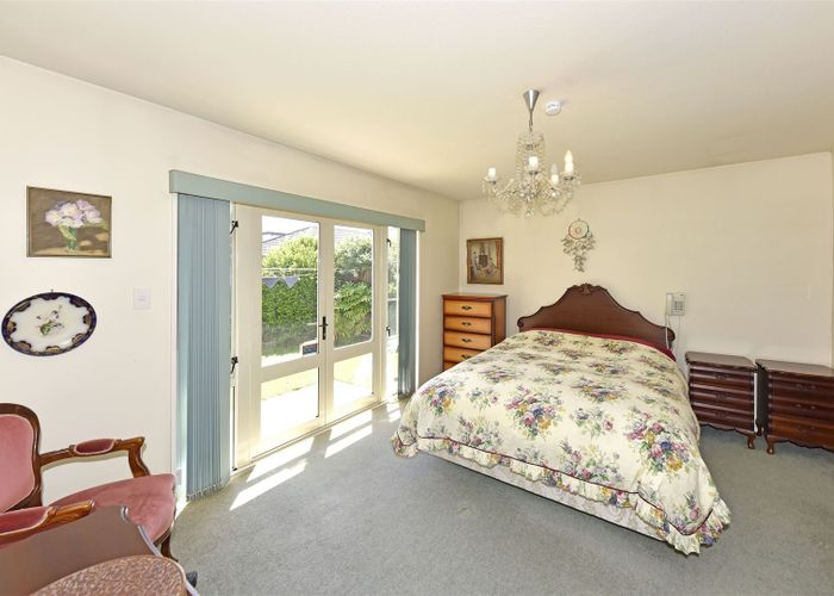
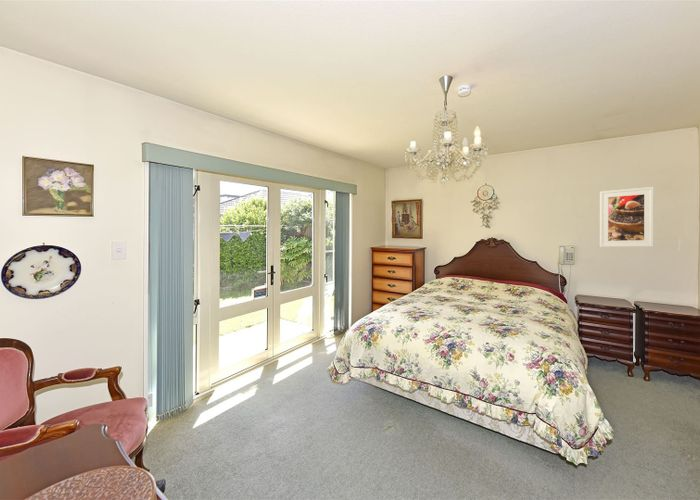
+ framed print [599,186,655,248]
